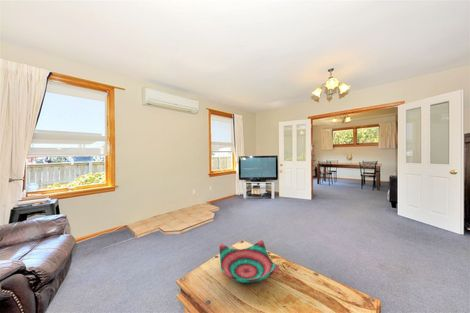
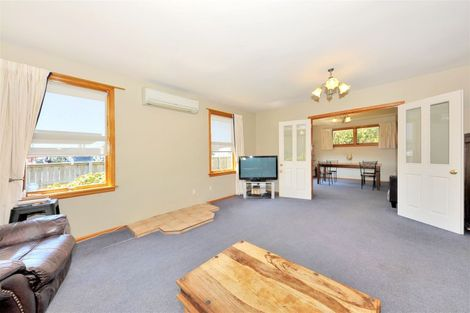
- decorative bowl [218,239,280,284]
